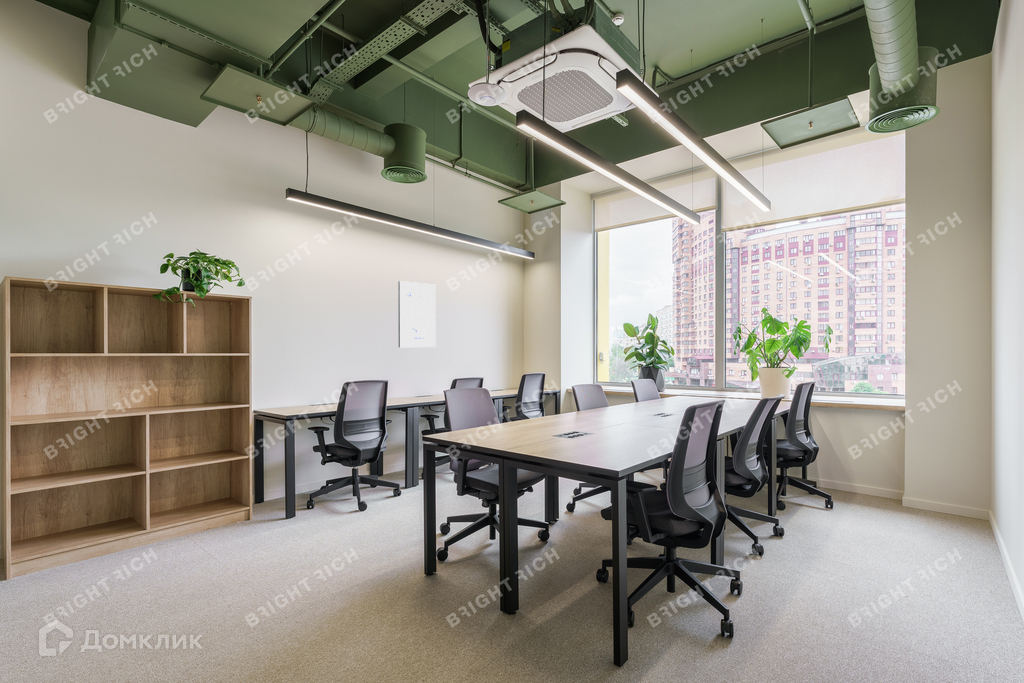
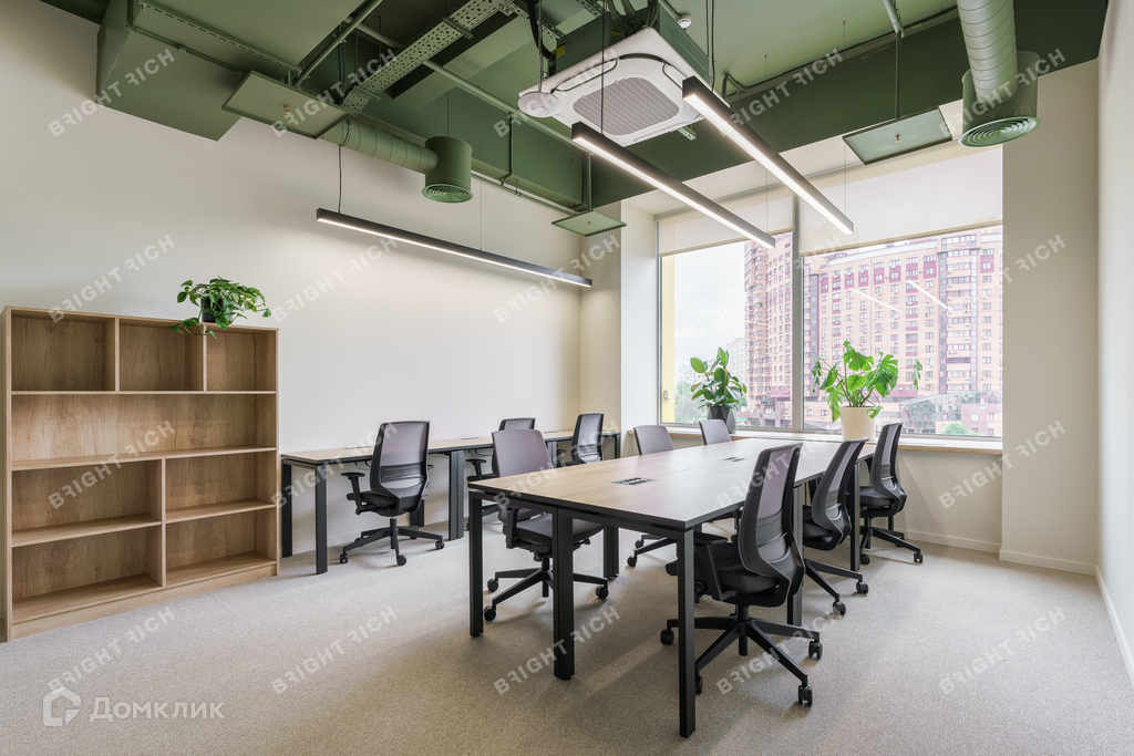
- wall art [397,280,437,348]
